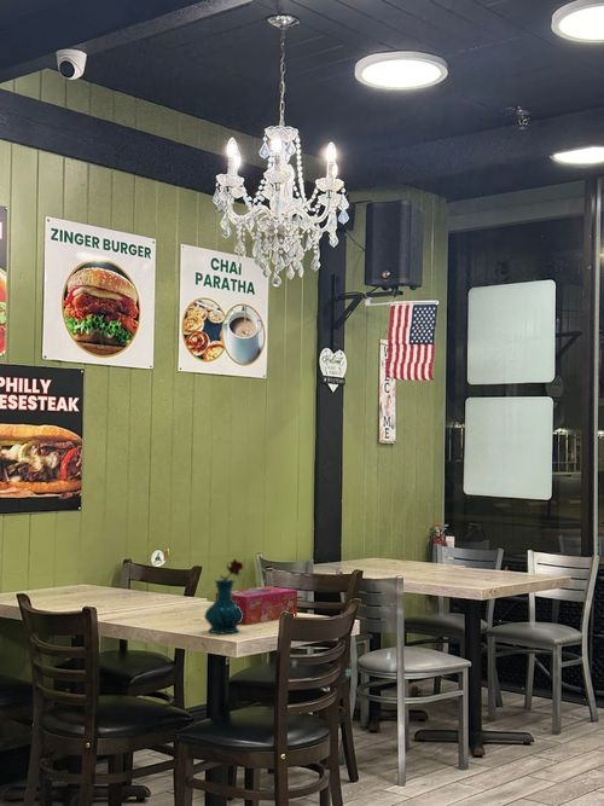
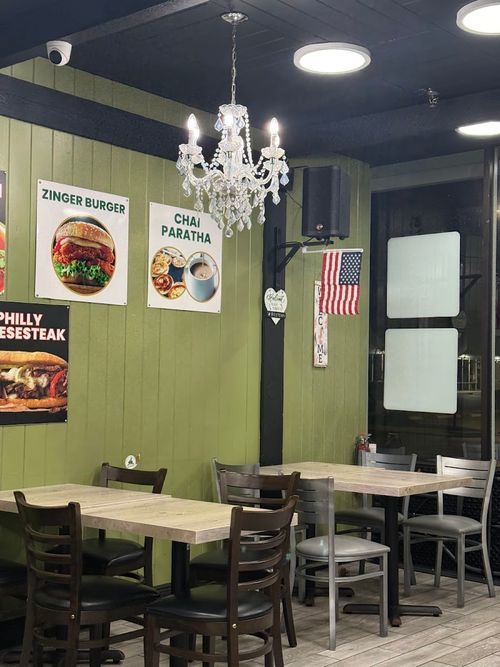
- vase [203,558,244,636]
- tissue box [215,585,298,626]
